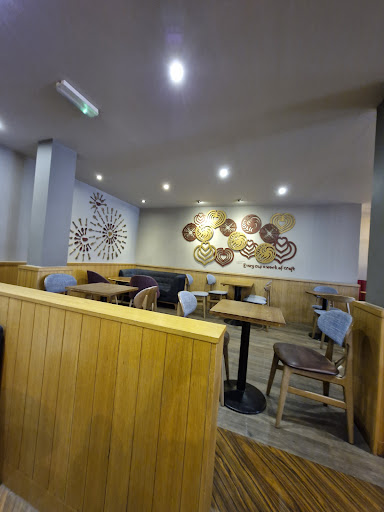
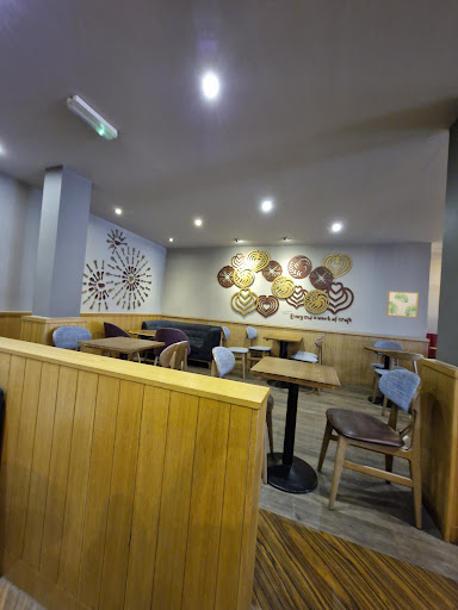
+ wall art [385,290,420,319]
